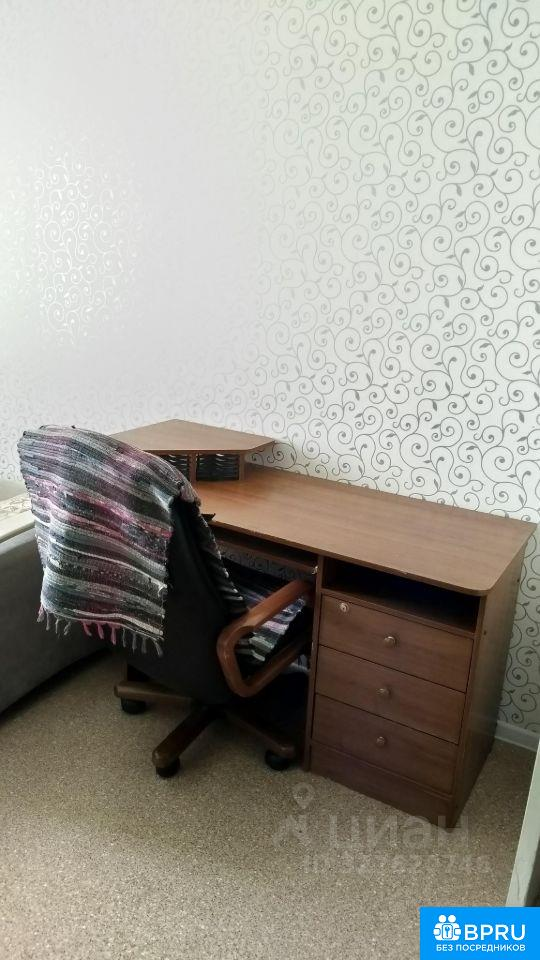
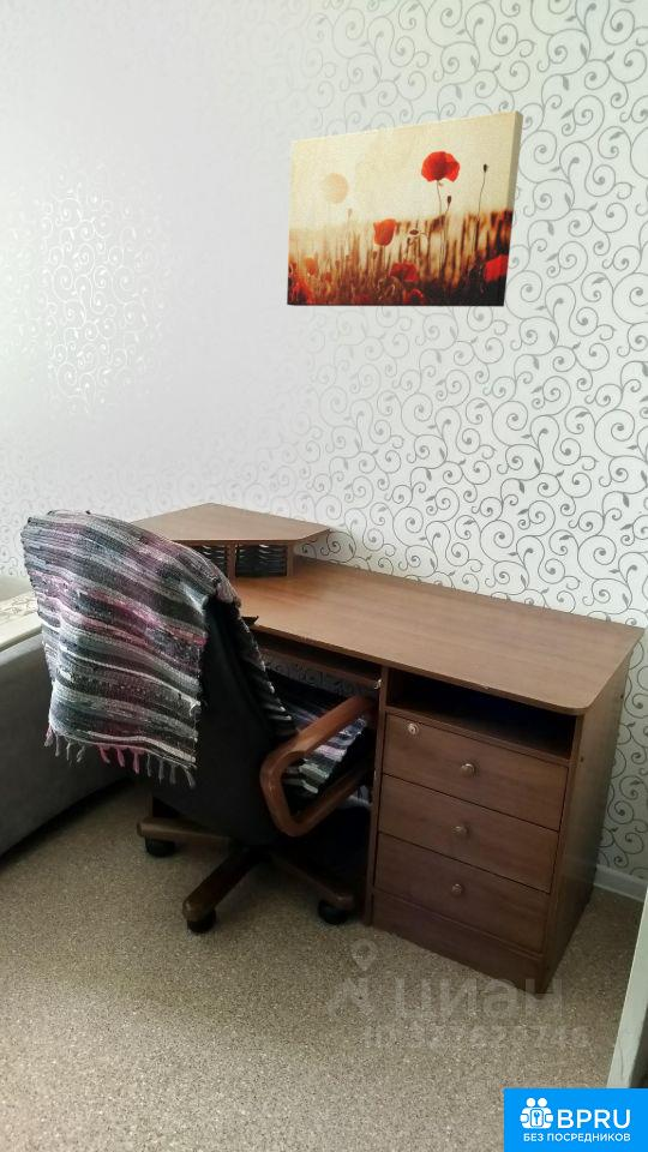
+ wall art [286,109,524,308]
